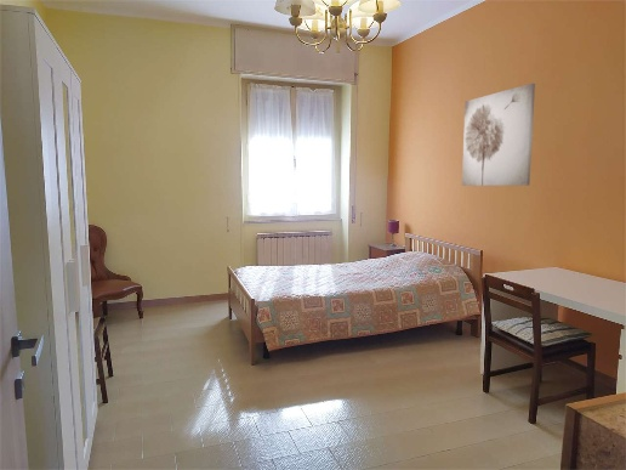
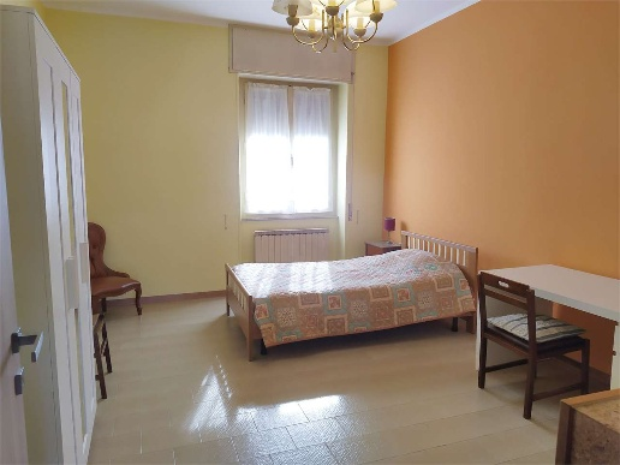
- wall art [461,83,536,187]
